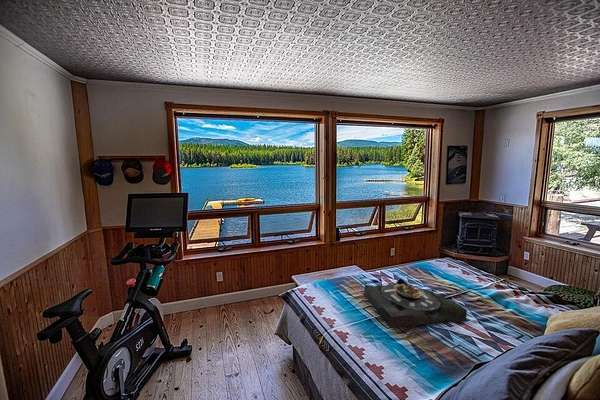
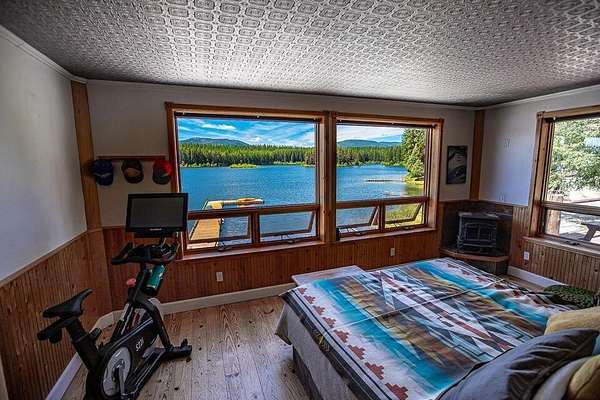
- serving tray [362,278,468,329]
